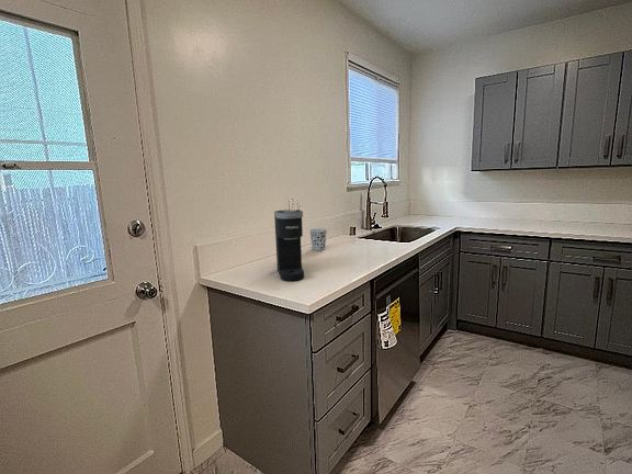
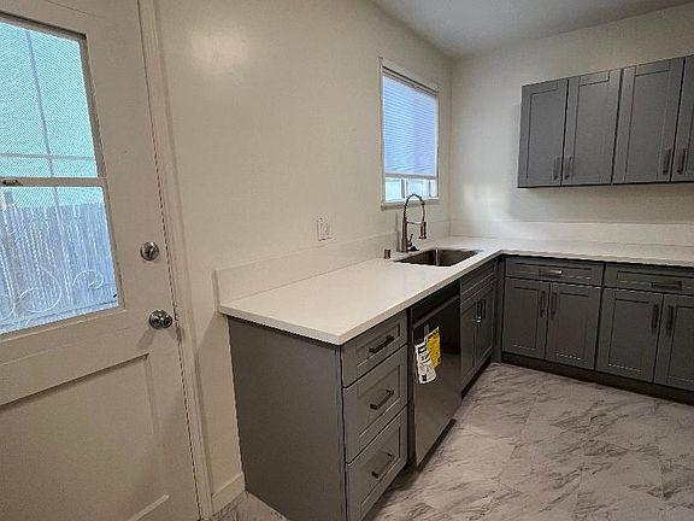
- coffee maker [273,208,305,282]
- cup [308,228,328,251]
